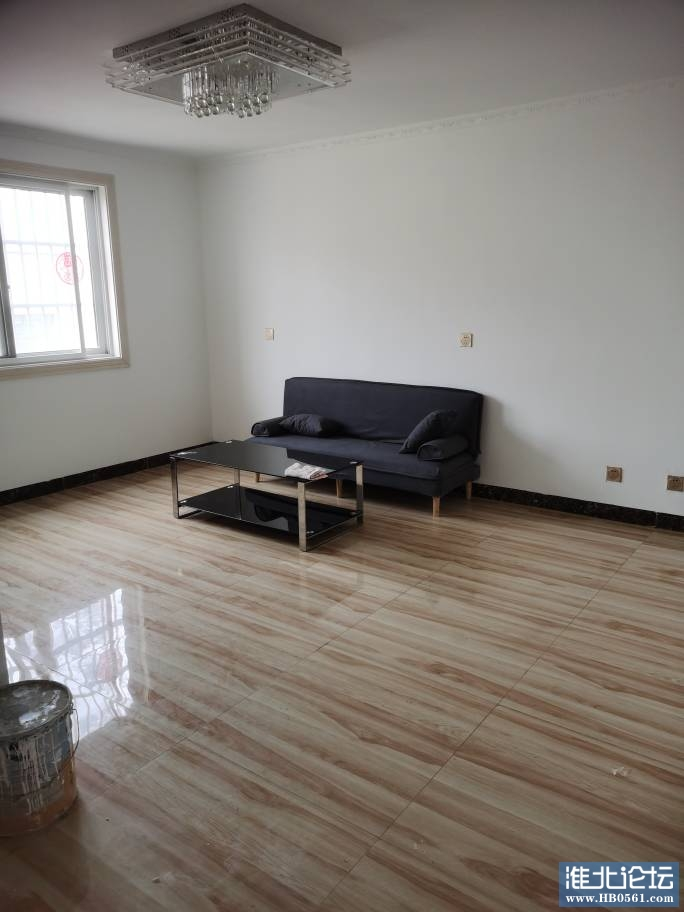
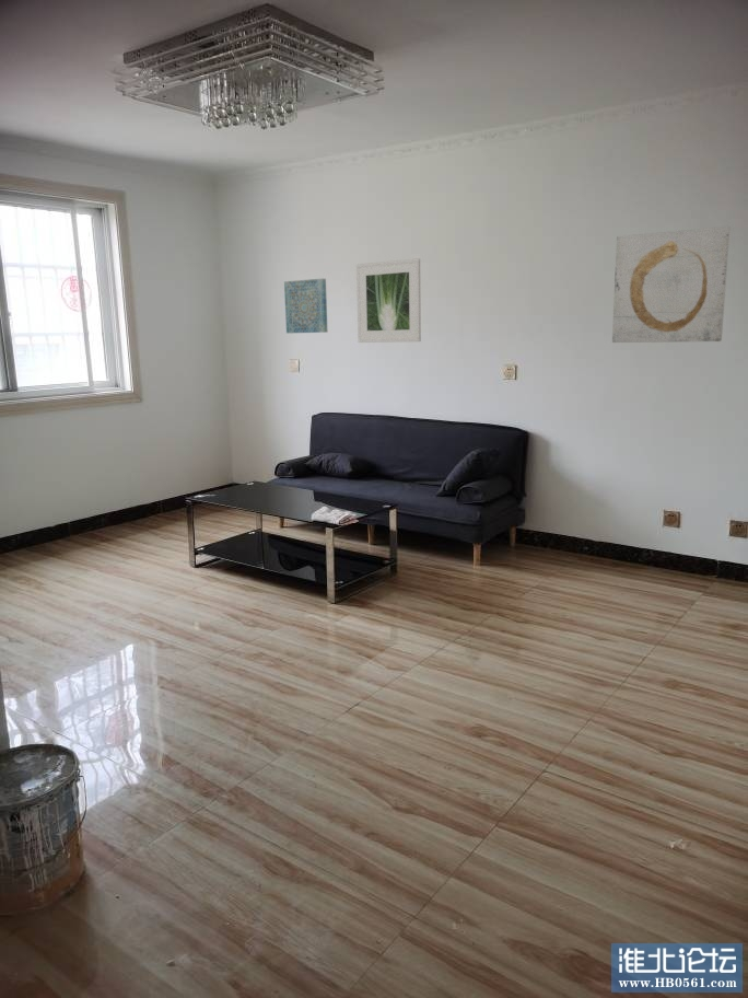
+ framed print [355,257,422,344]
+ wall art [611,225,731,344]
+ wall art [283,278,328,334]
